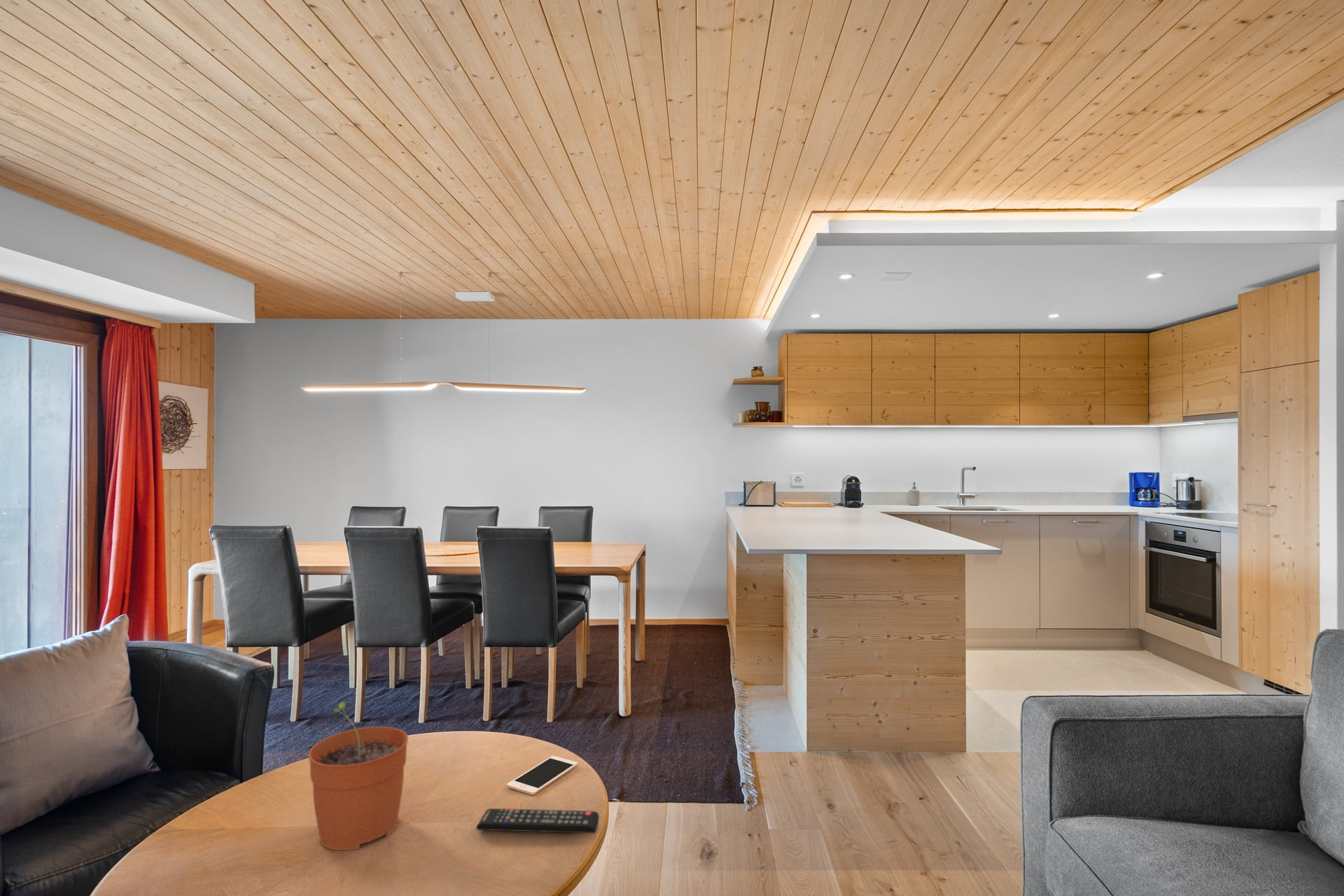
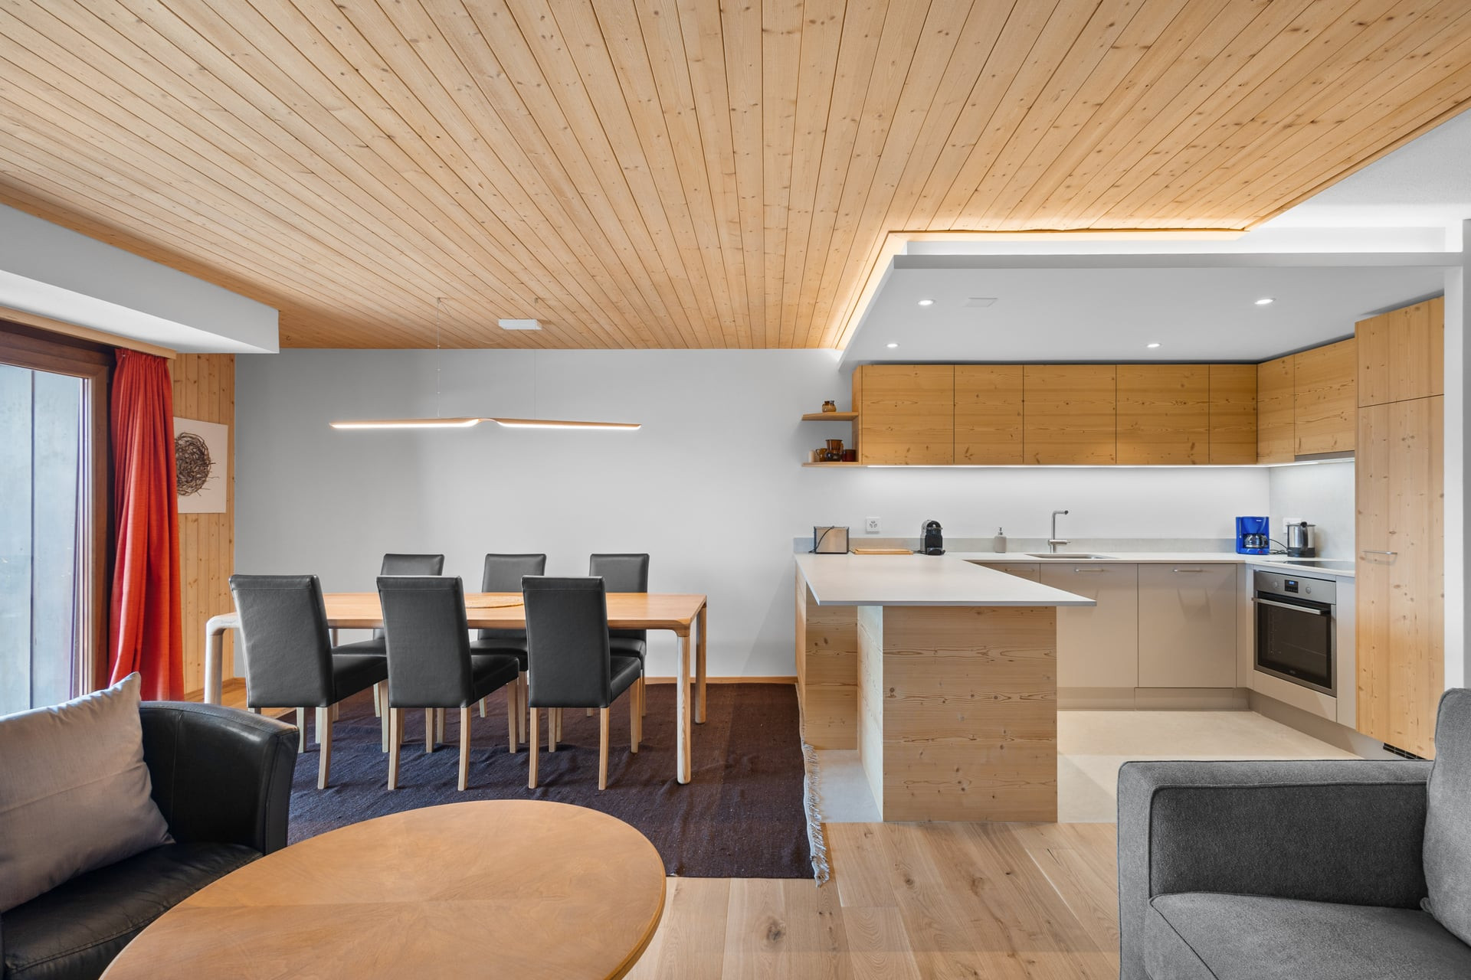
- remote control [476,808,600,834]
- cell phone [506,755,578,796]
- plant pot [307,701,409,851]
